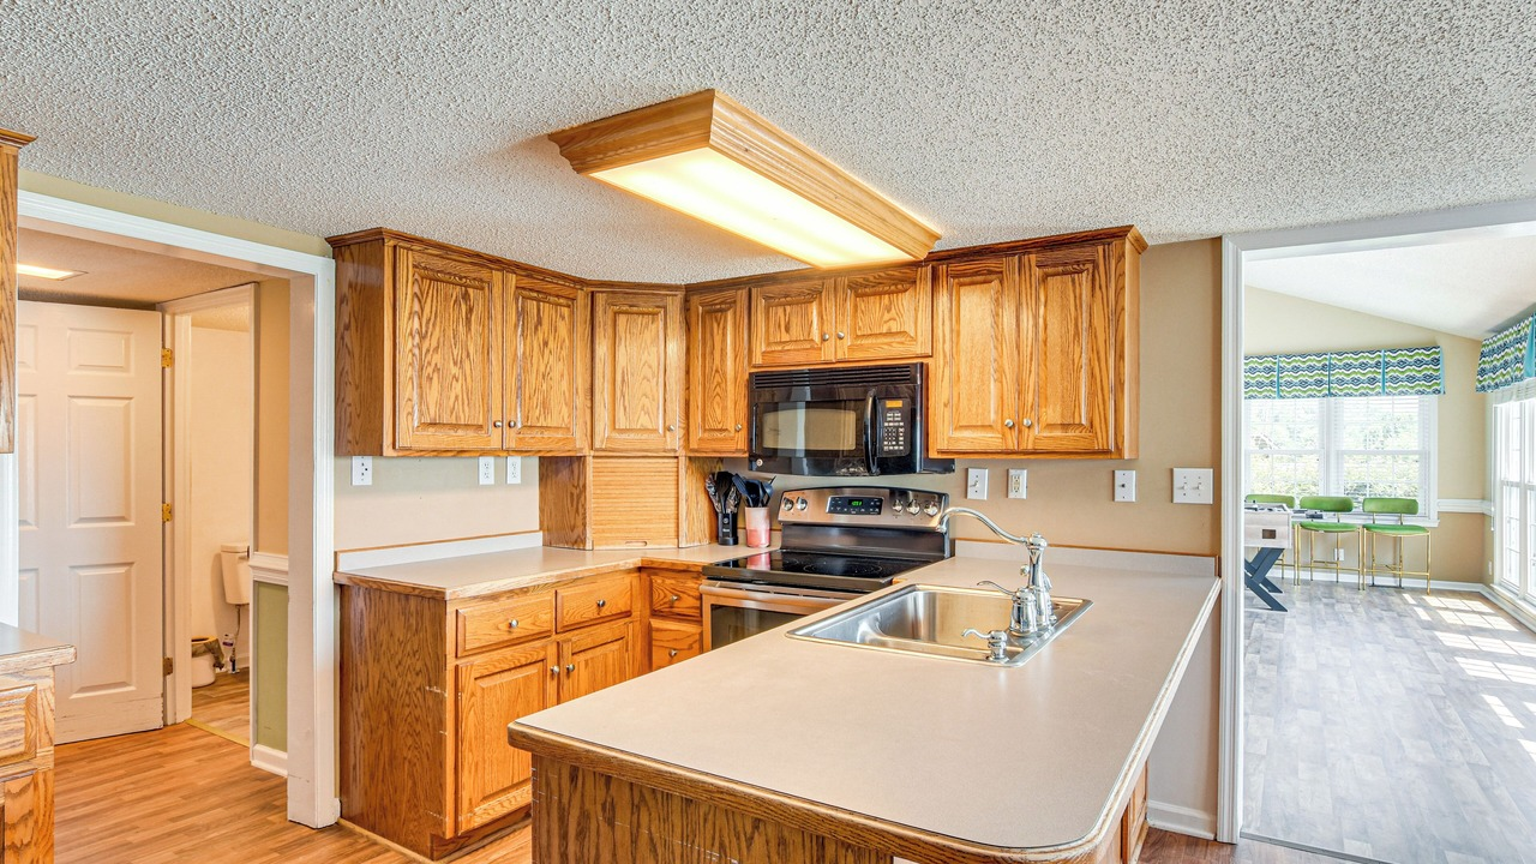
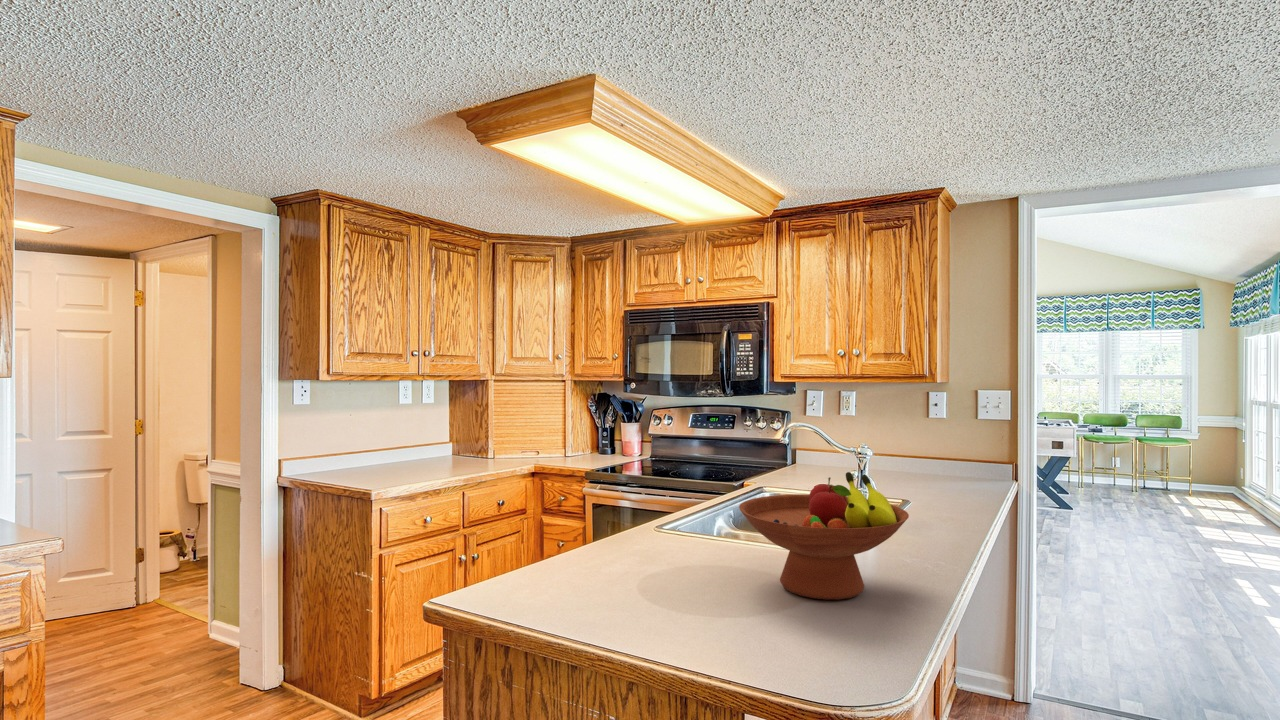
+ fruit bowl [738,471,910,600]
